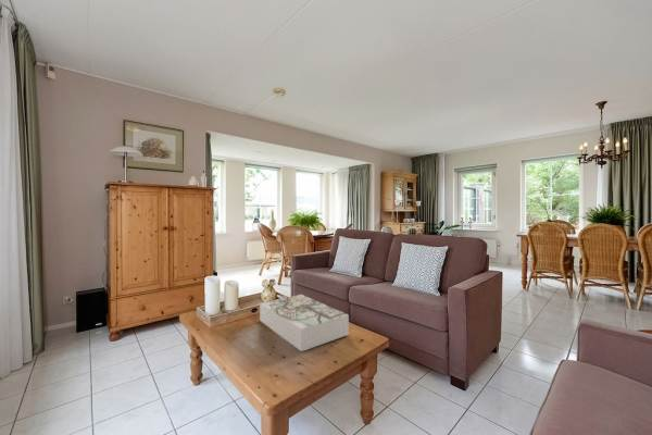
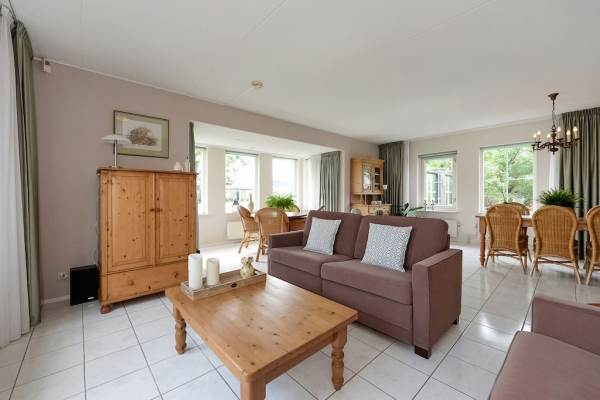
- board game [259,294,350,352]
